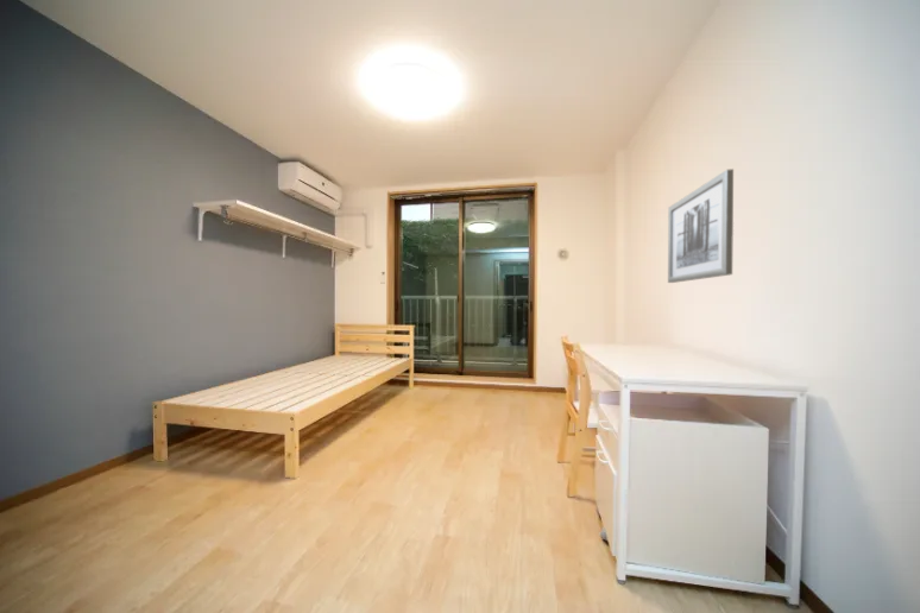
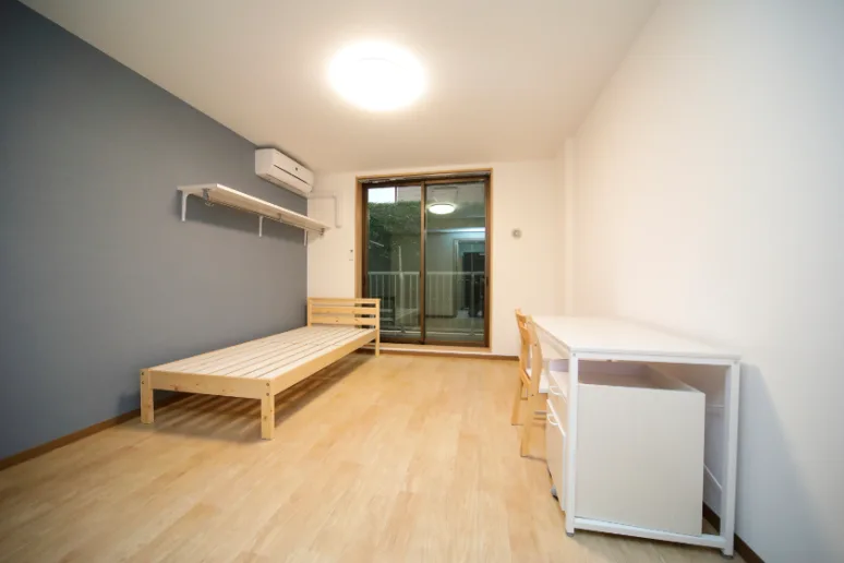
- wall art [667,168,735,284]
